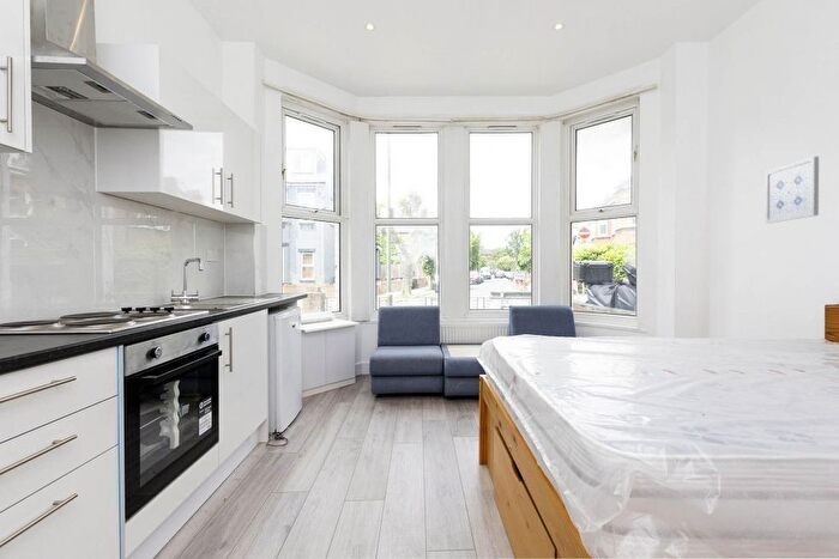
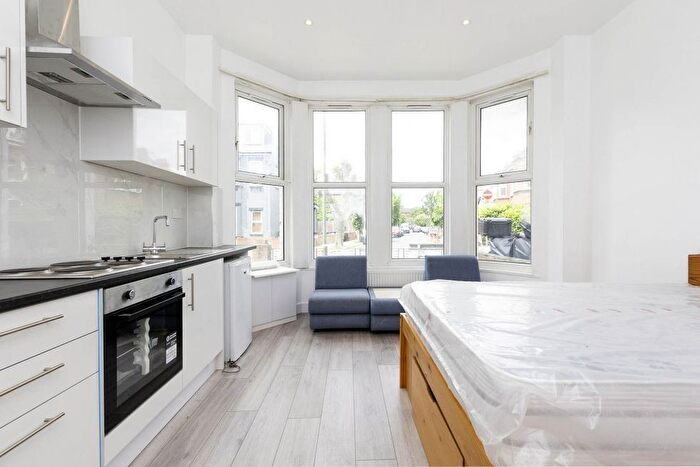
- wall art [763,156,820,225]
